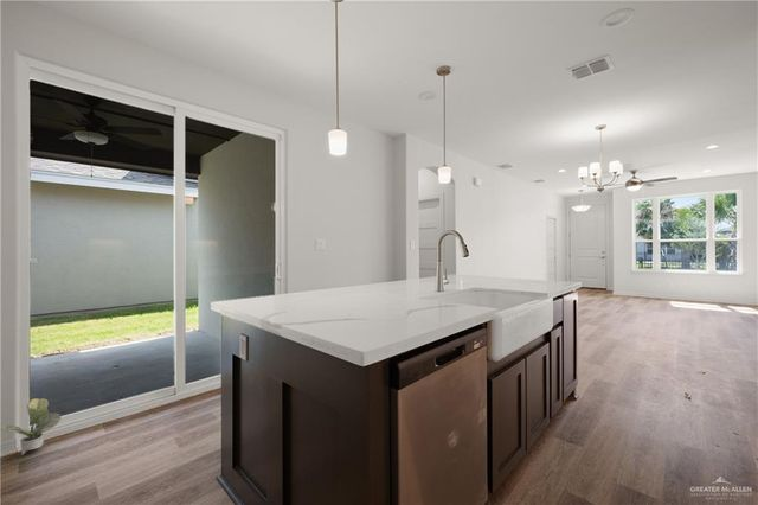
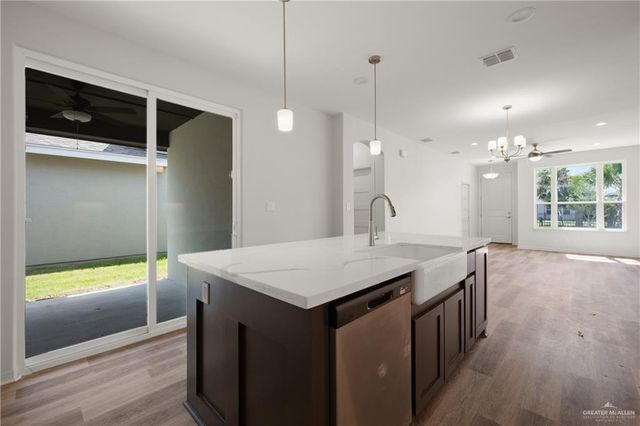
- potted plant [0,397,62,456]
